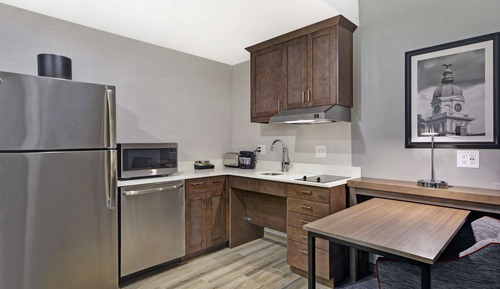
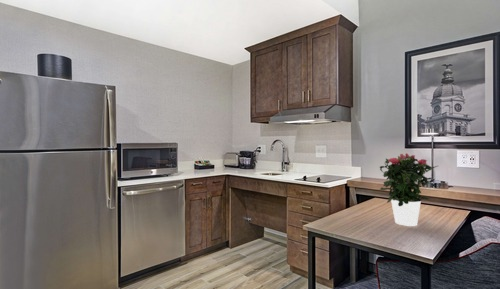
+ potted flower [379,152,438,227]
